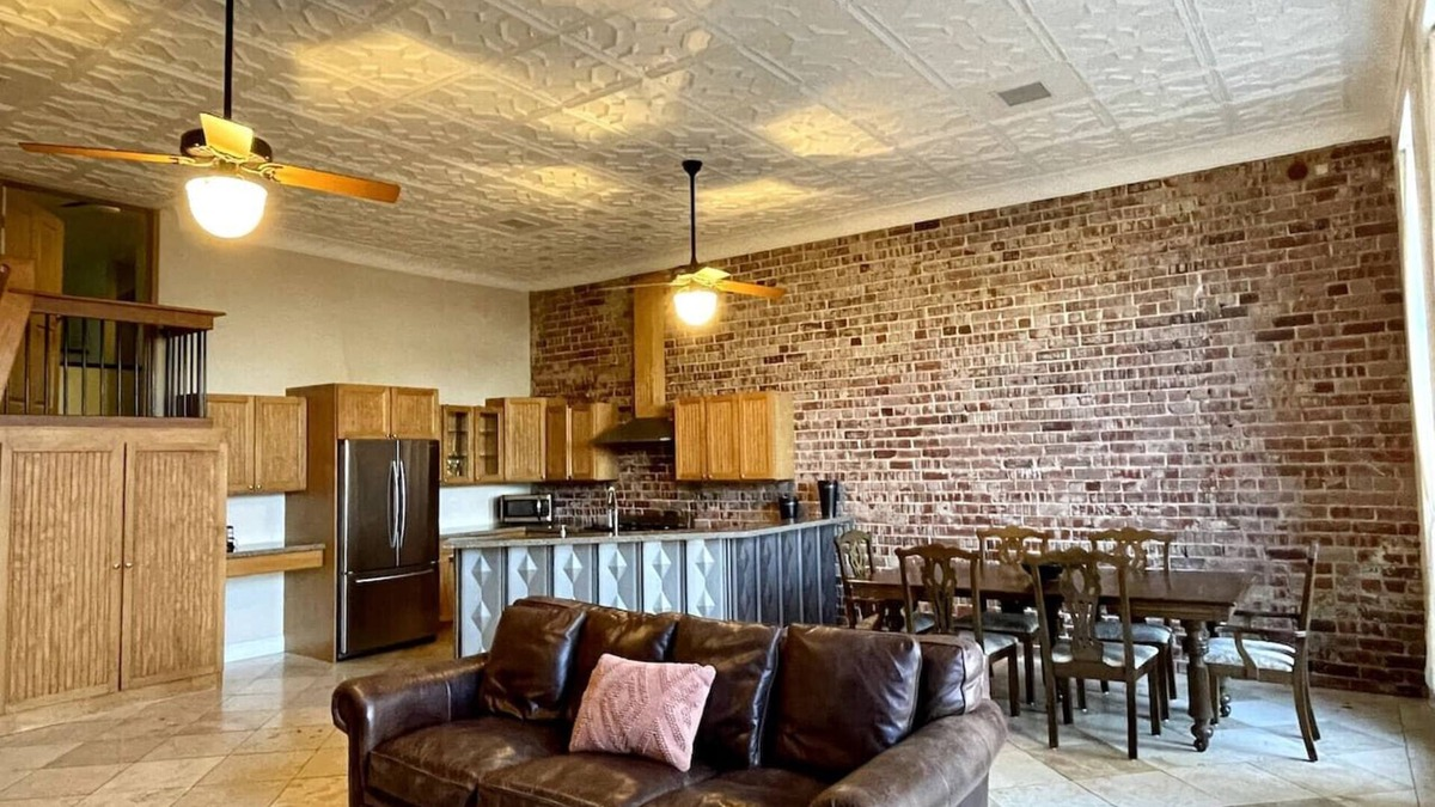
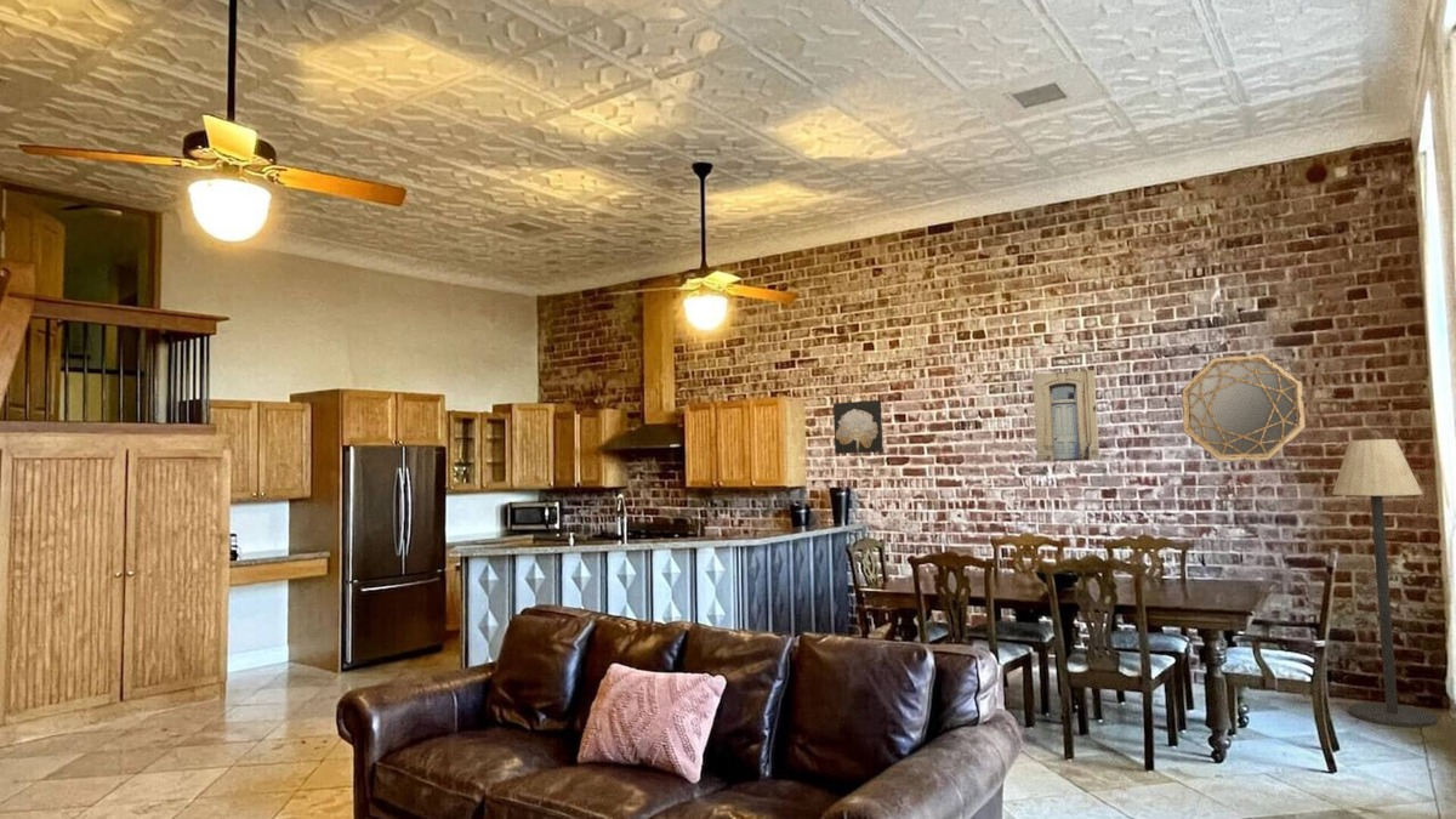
+ wall art [1031,369,1100,462]
+ wall art [832,399,885,455]
+ floor lamp [1331,438,1439,728]
+ home mirror [1181,353,1307,462]
